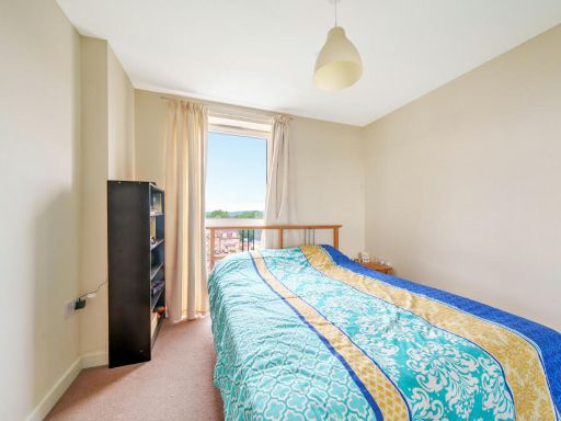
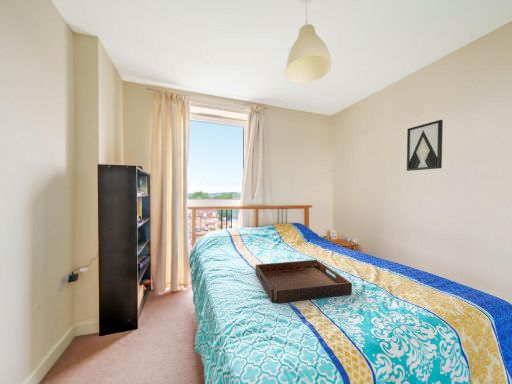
+ serving tray [254,259,353,304]
+ wall art [406,119,444,172]
